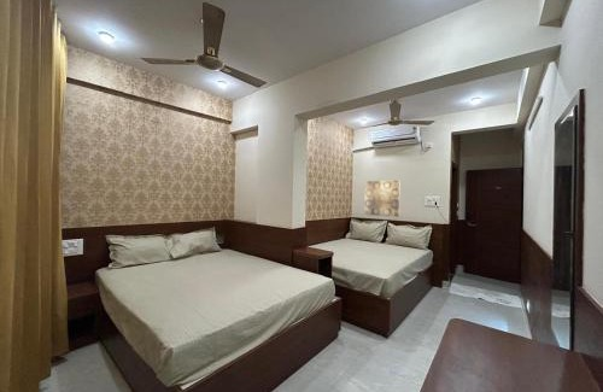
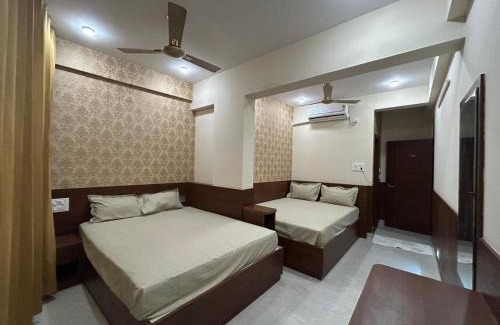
- wall art [364,180,402,218]
